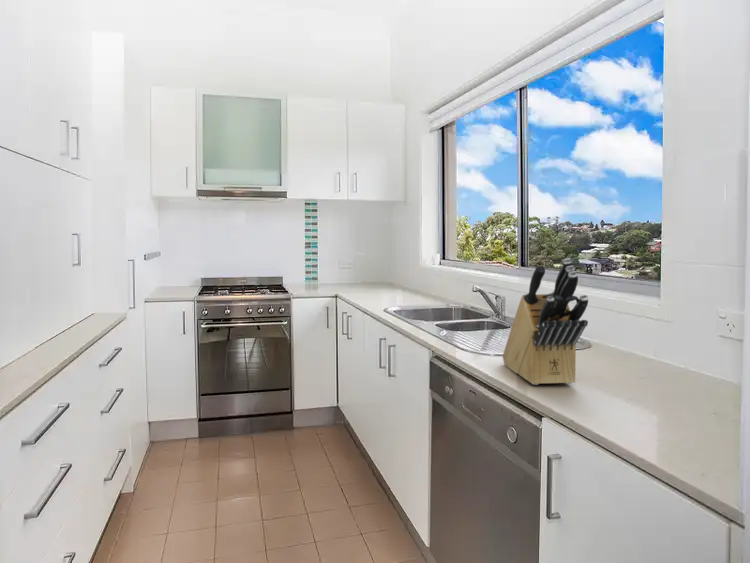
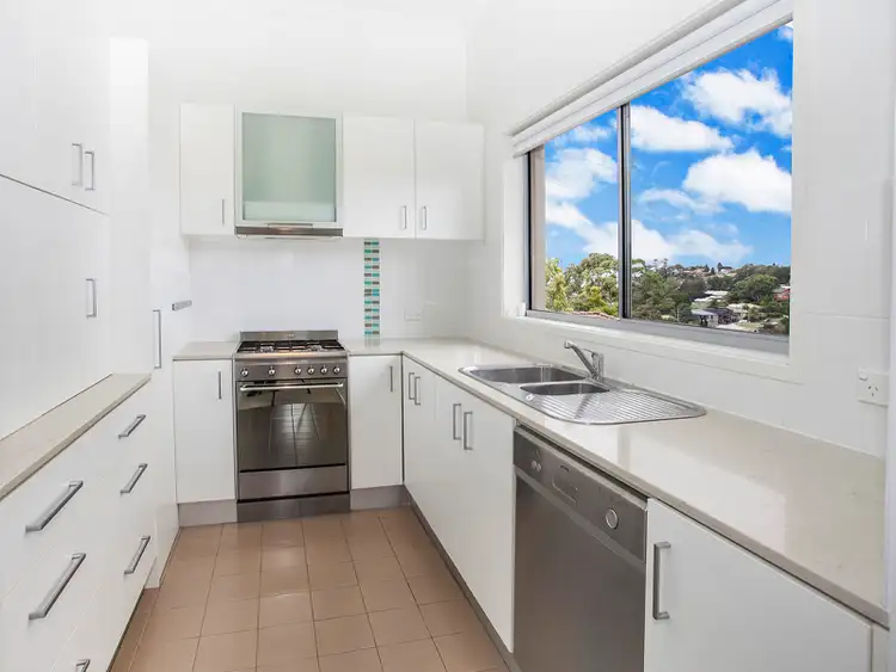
- knife block [502,257,589,386]
